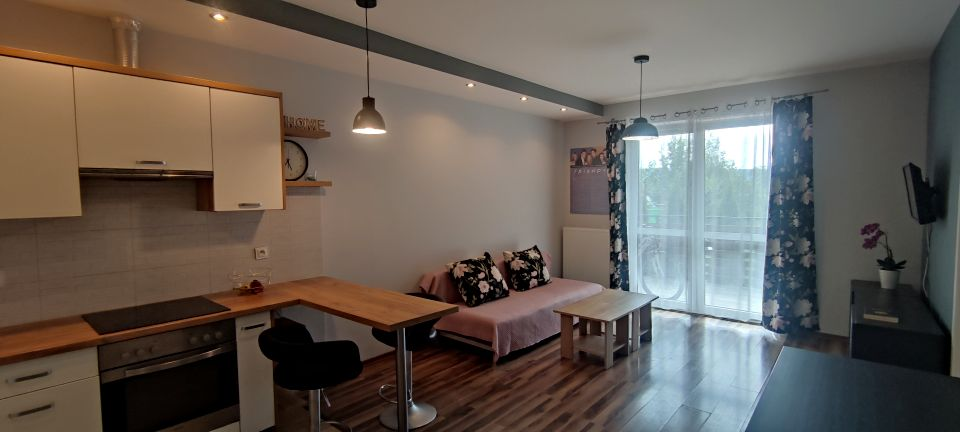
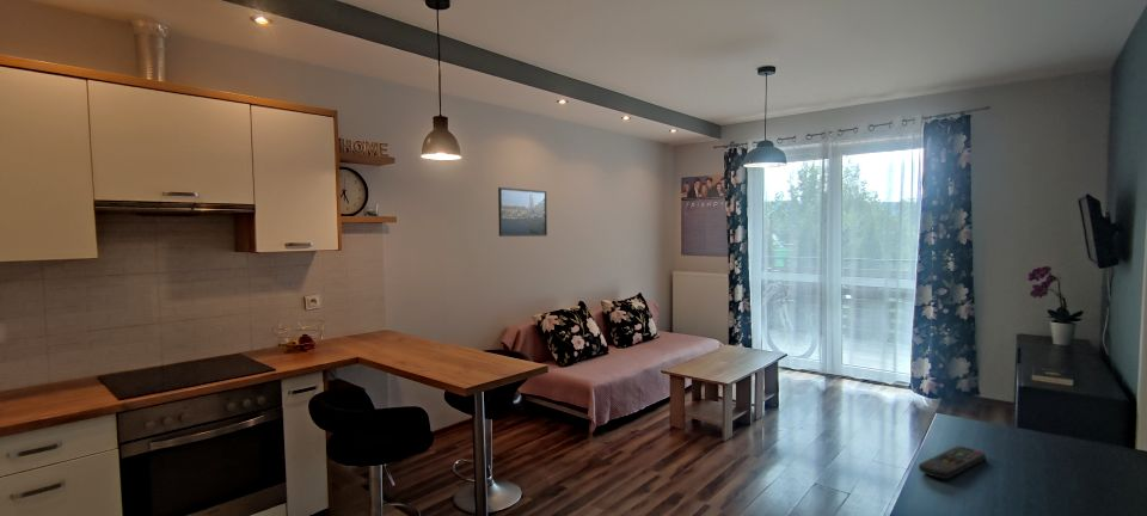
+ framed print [497,186,548,238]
+ remote control [918,444,987,480]
